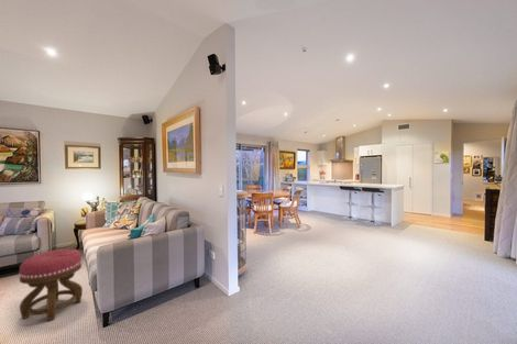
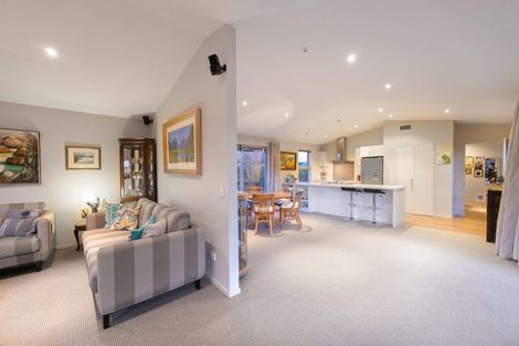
- ottoman [18,248,84,322]
